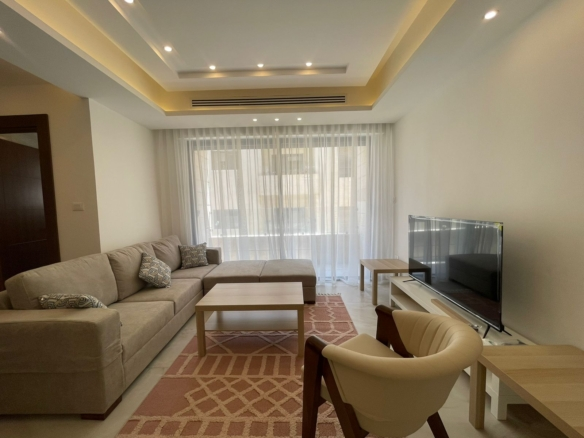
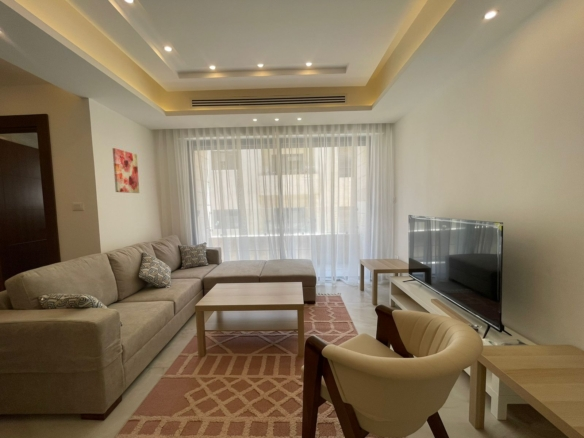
+ wall art [112,147,140,194]
